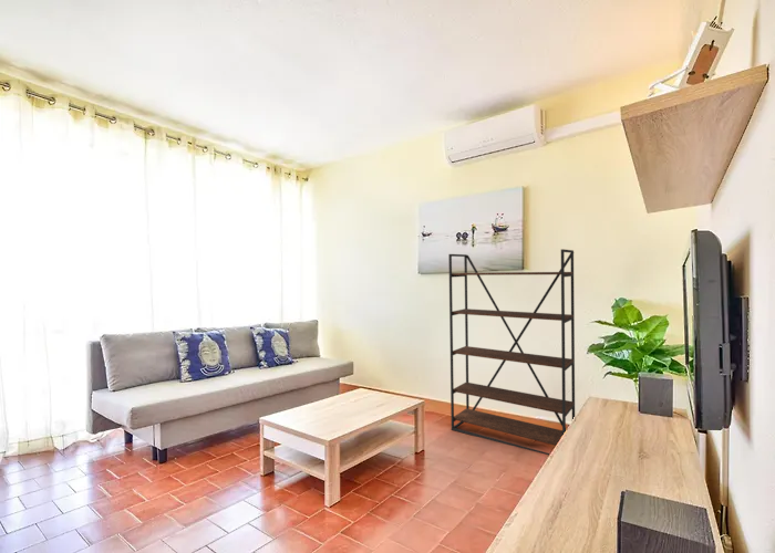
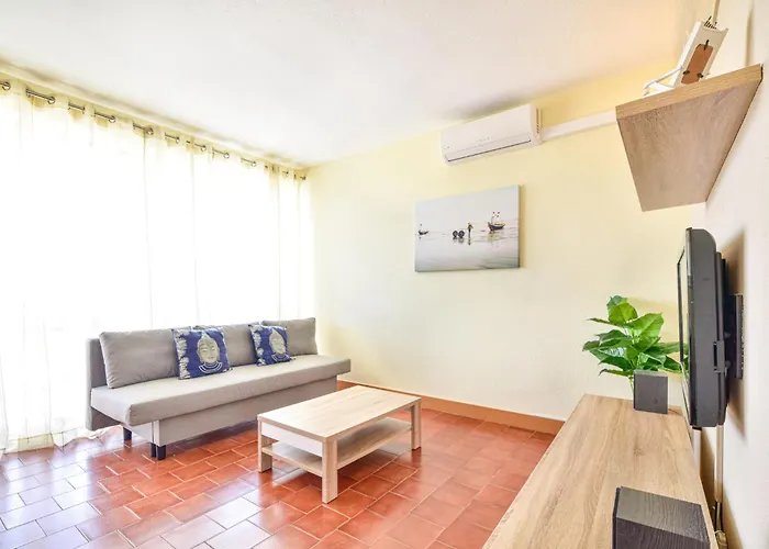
- bookshelf [447,248,576,457]
